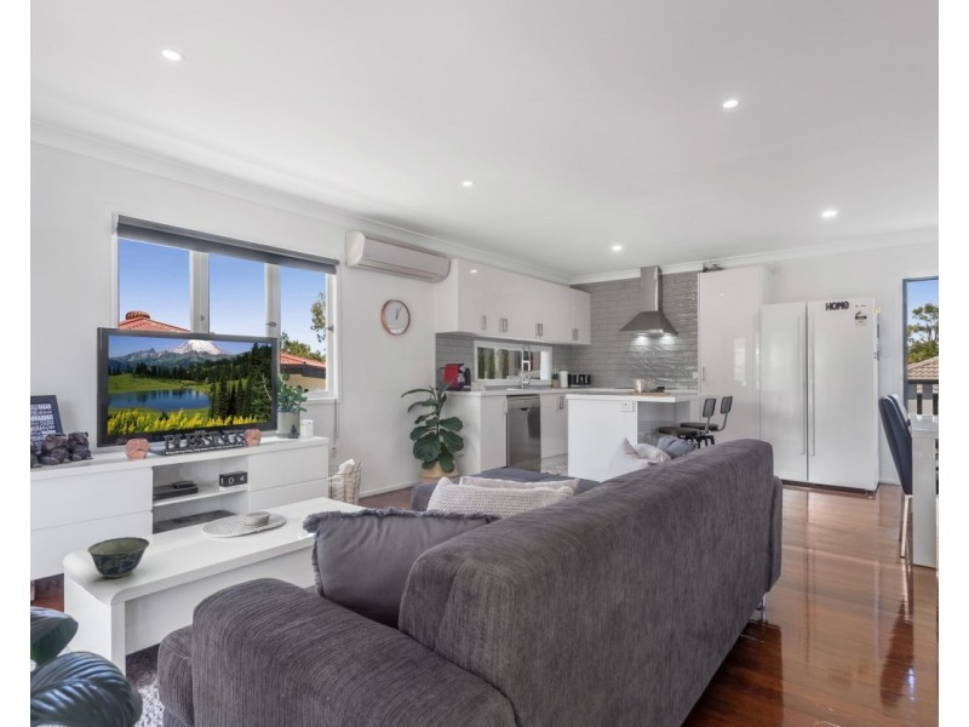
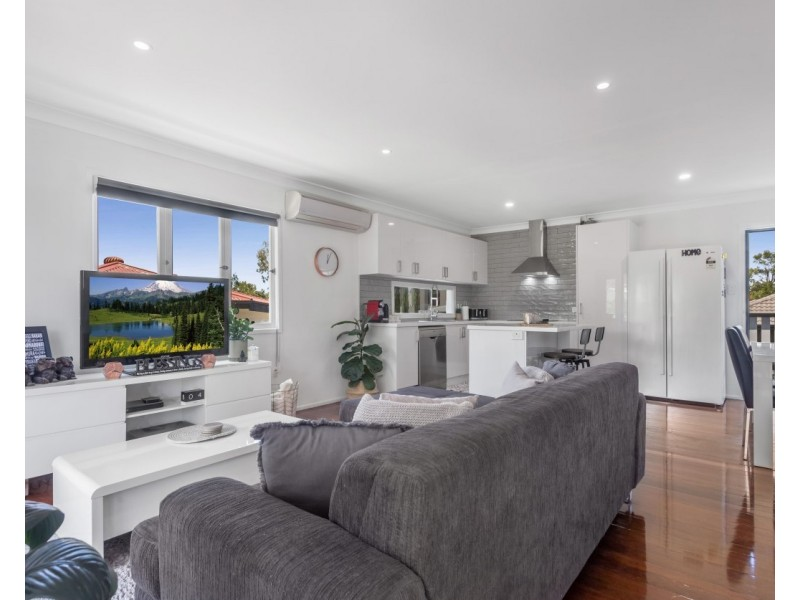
- bowl [86,536,150,579]
